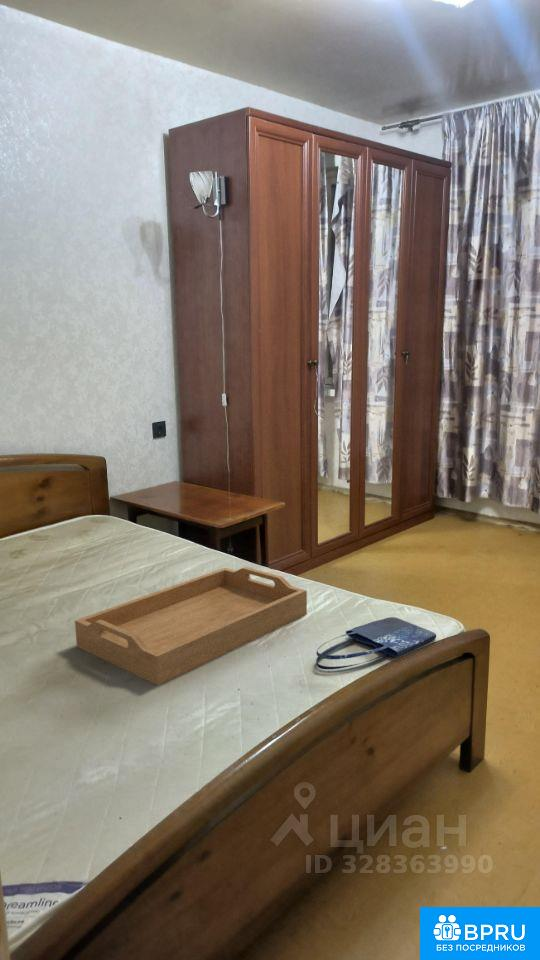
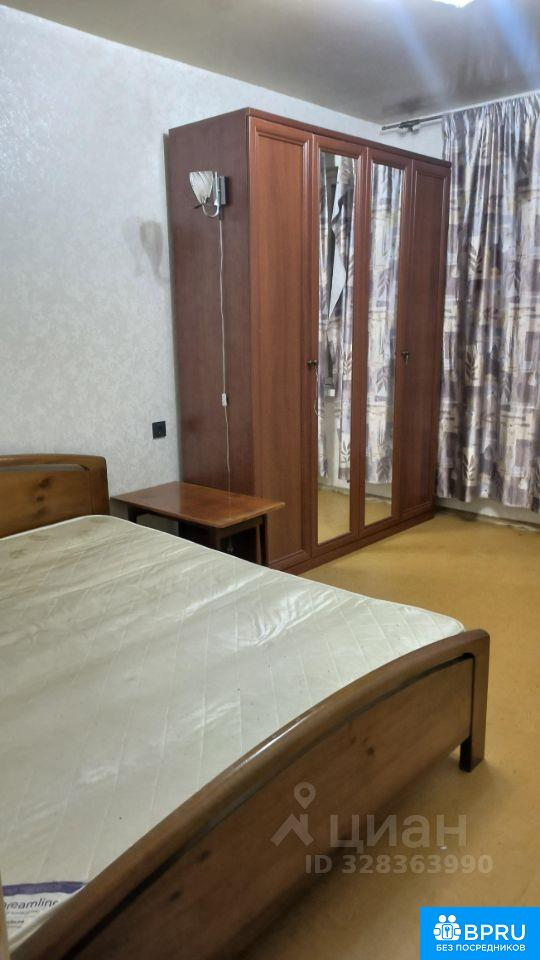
- serving tray [74,566,308,686]
- shopping bag [315,616,437,670]
